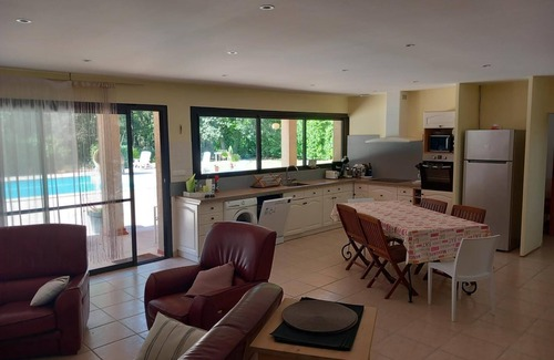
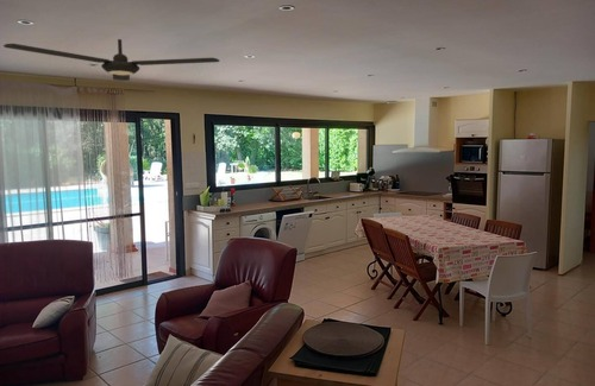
+ ceiling fan [2,38,220,82]
